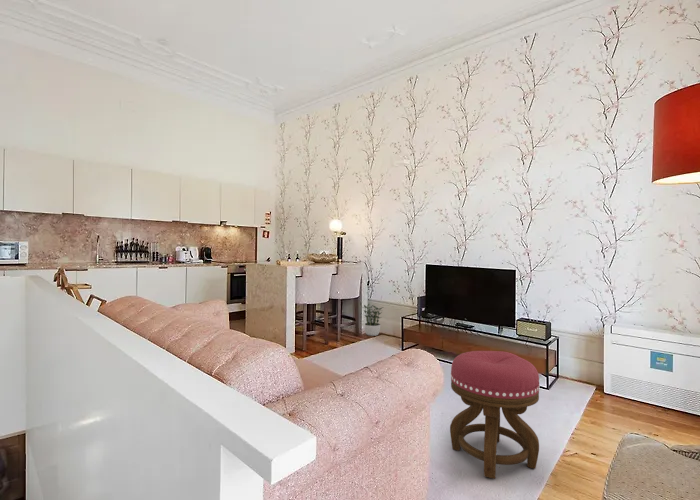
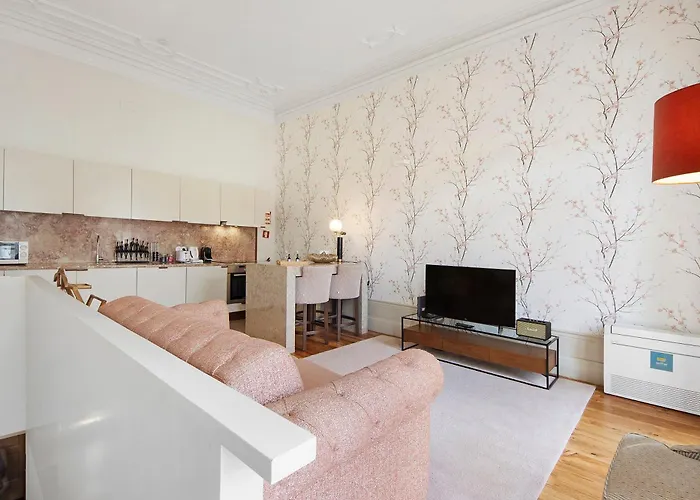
- potted plant [363,303,384,337]
- ottoman [449,350,541,480]
